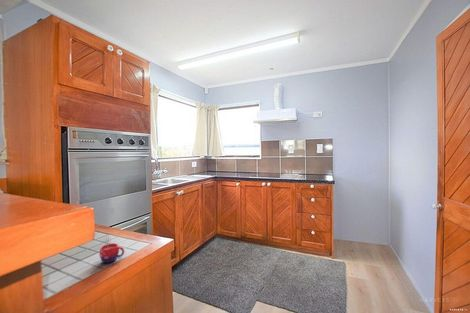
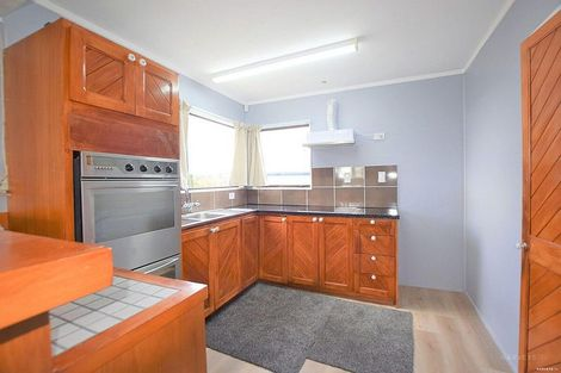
- mug [98,235,125,264]
